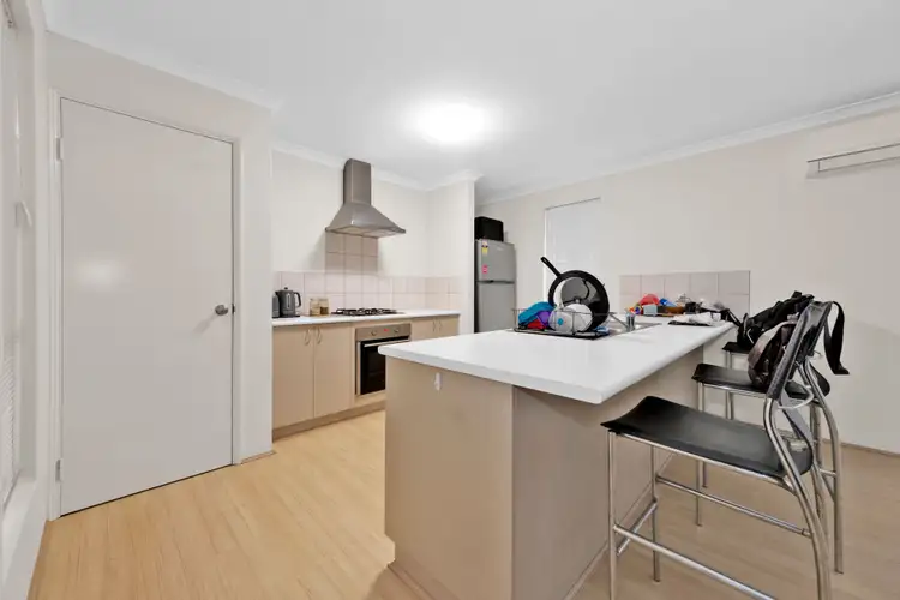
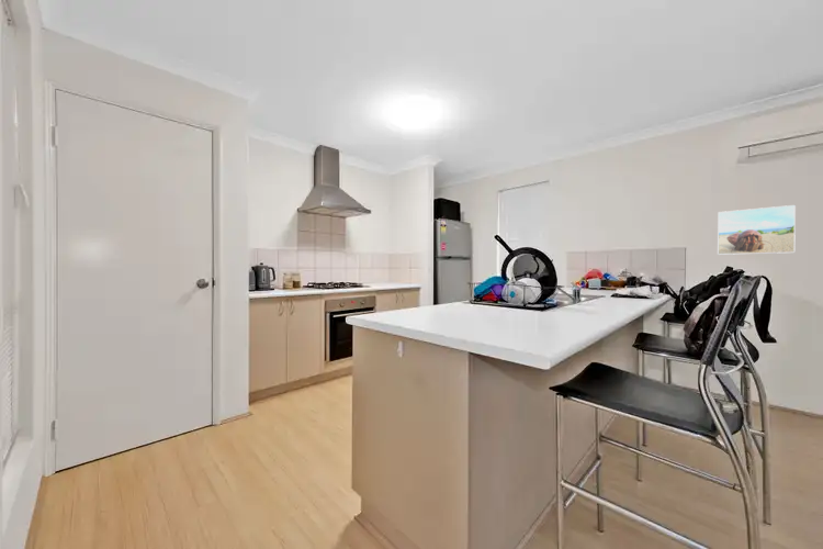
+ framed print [717,204,797,256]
